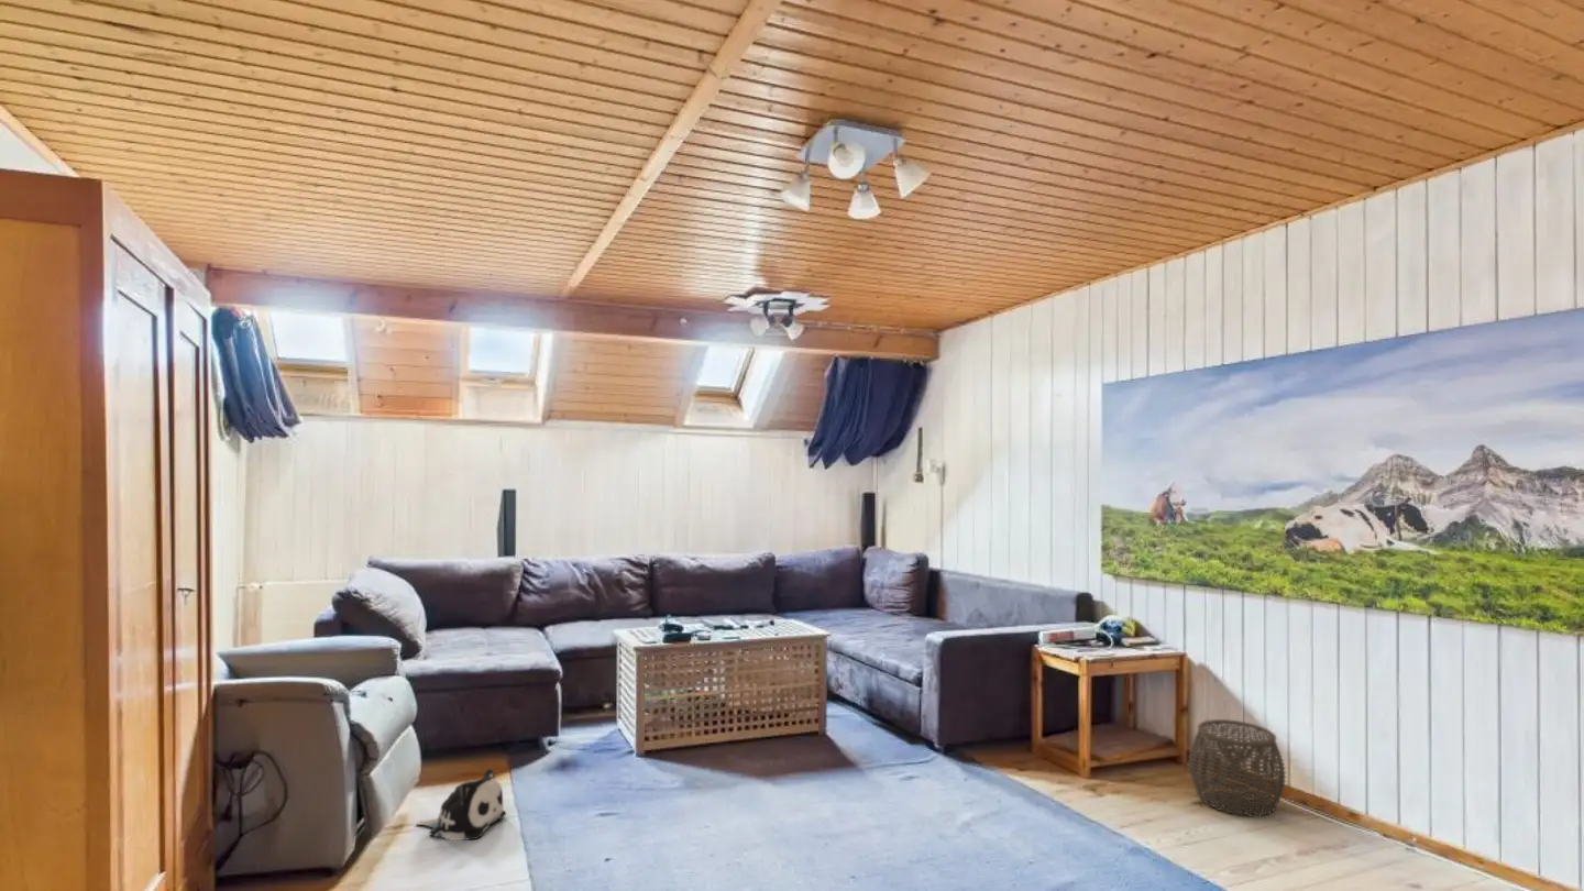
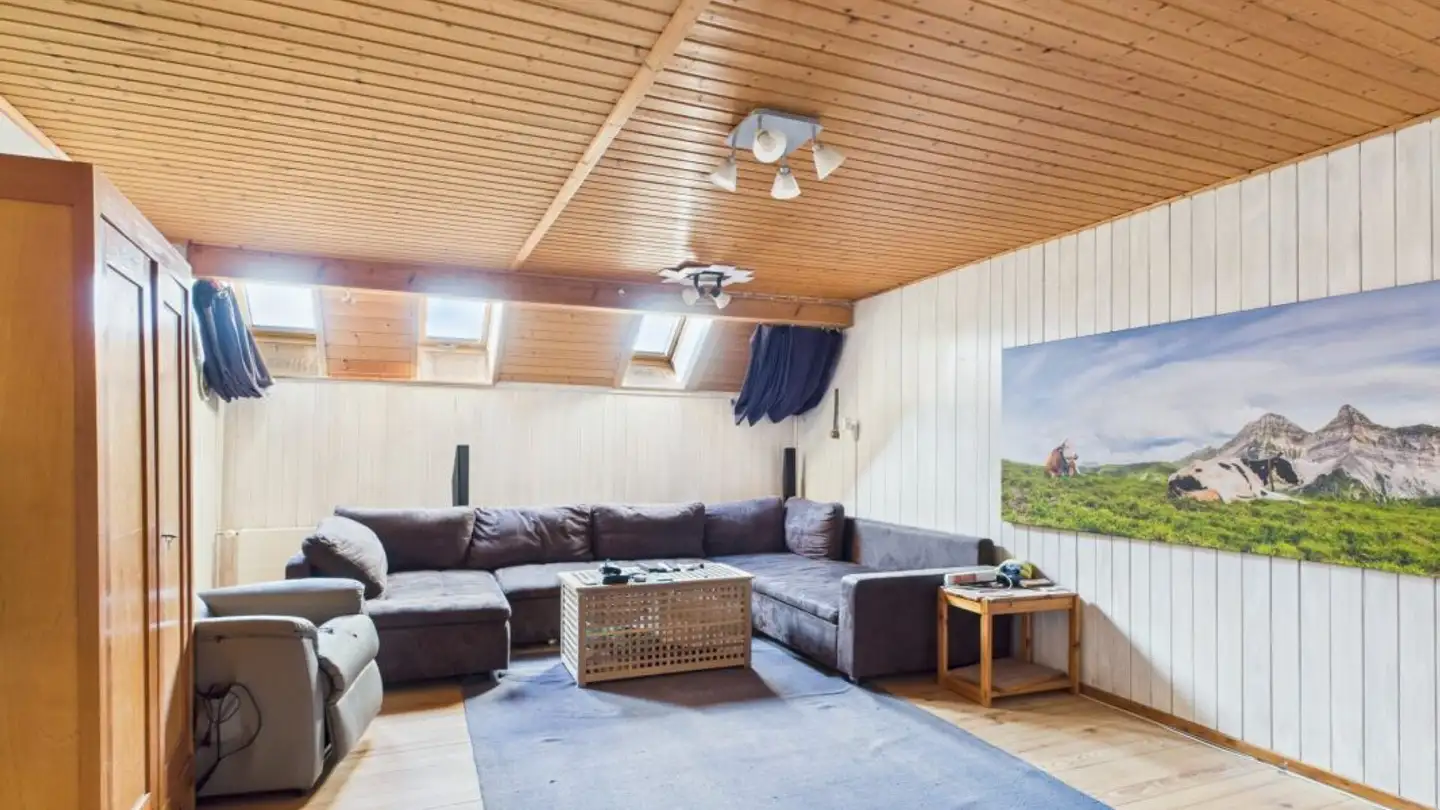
- woven basket [1187,718,1287,818]
- plush toy [415,768,507,842]
